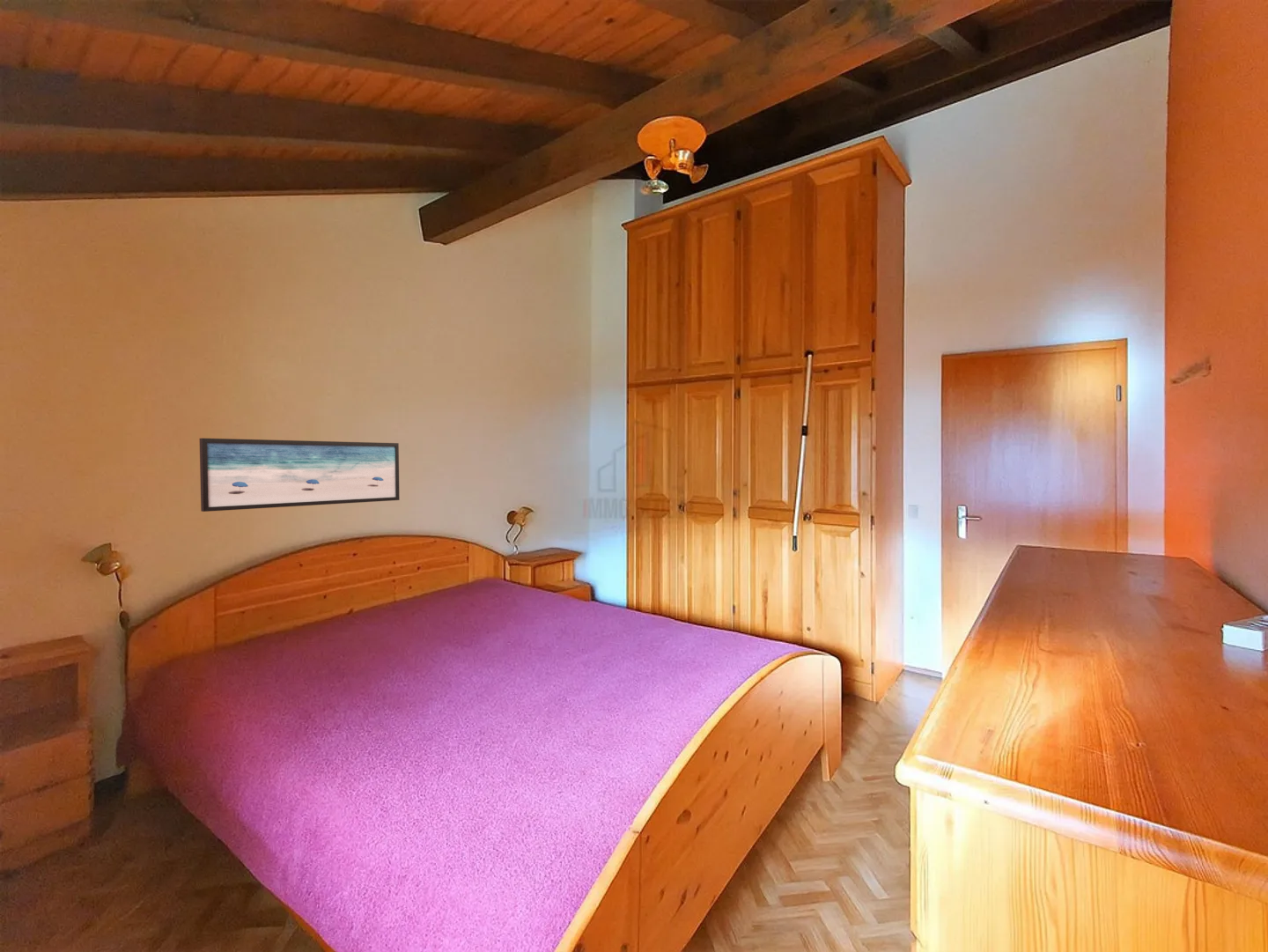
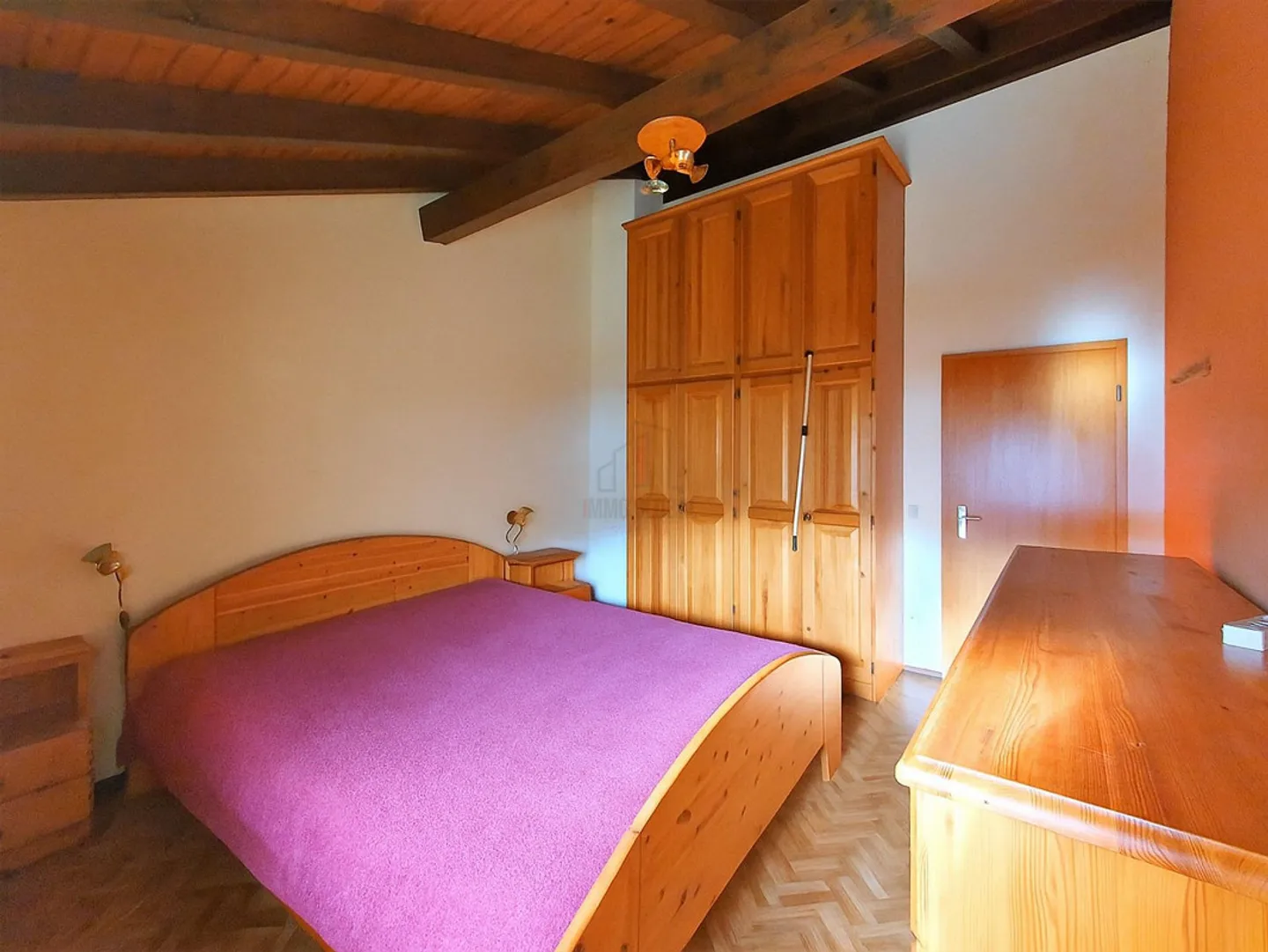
- wall art [198,438,401,513]
